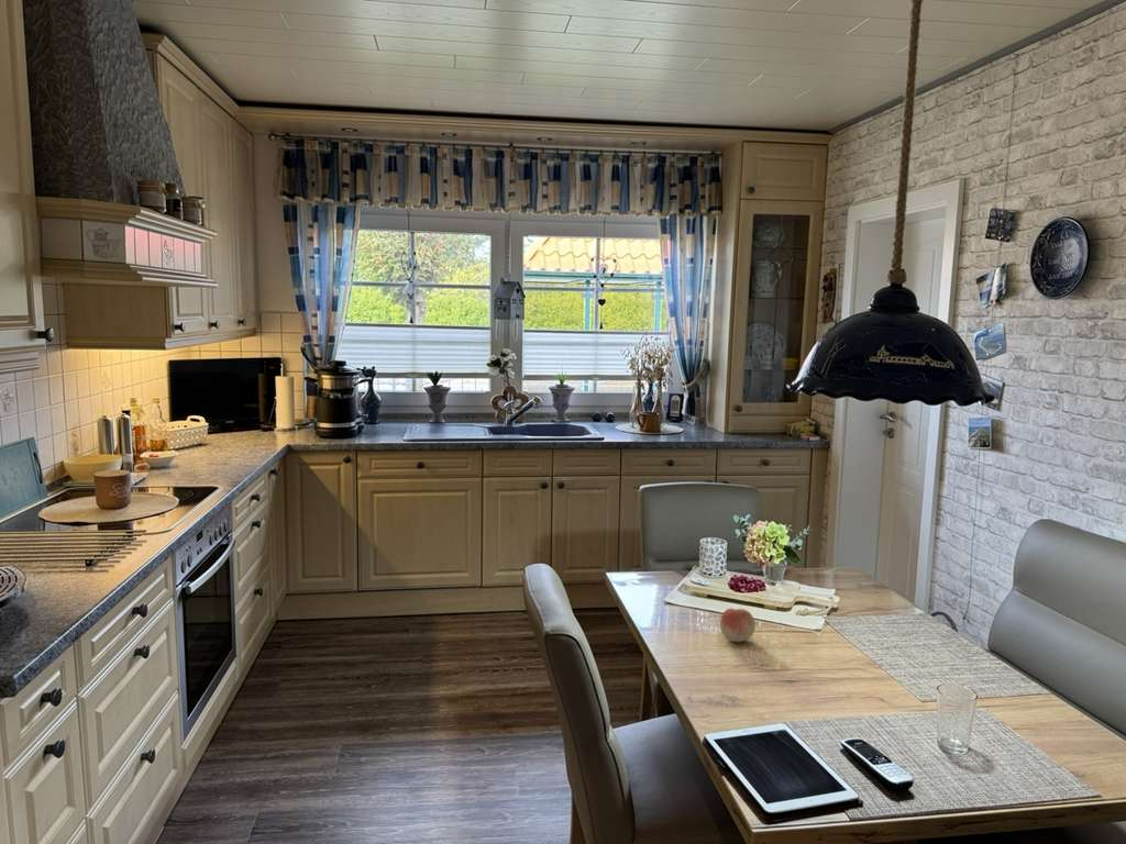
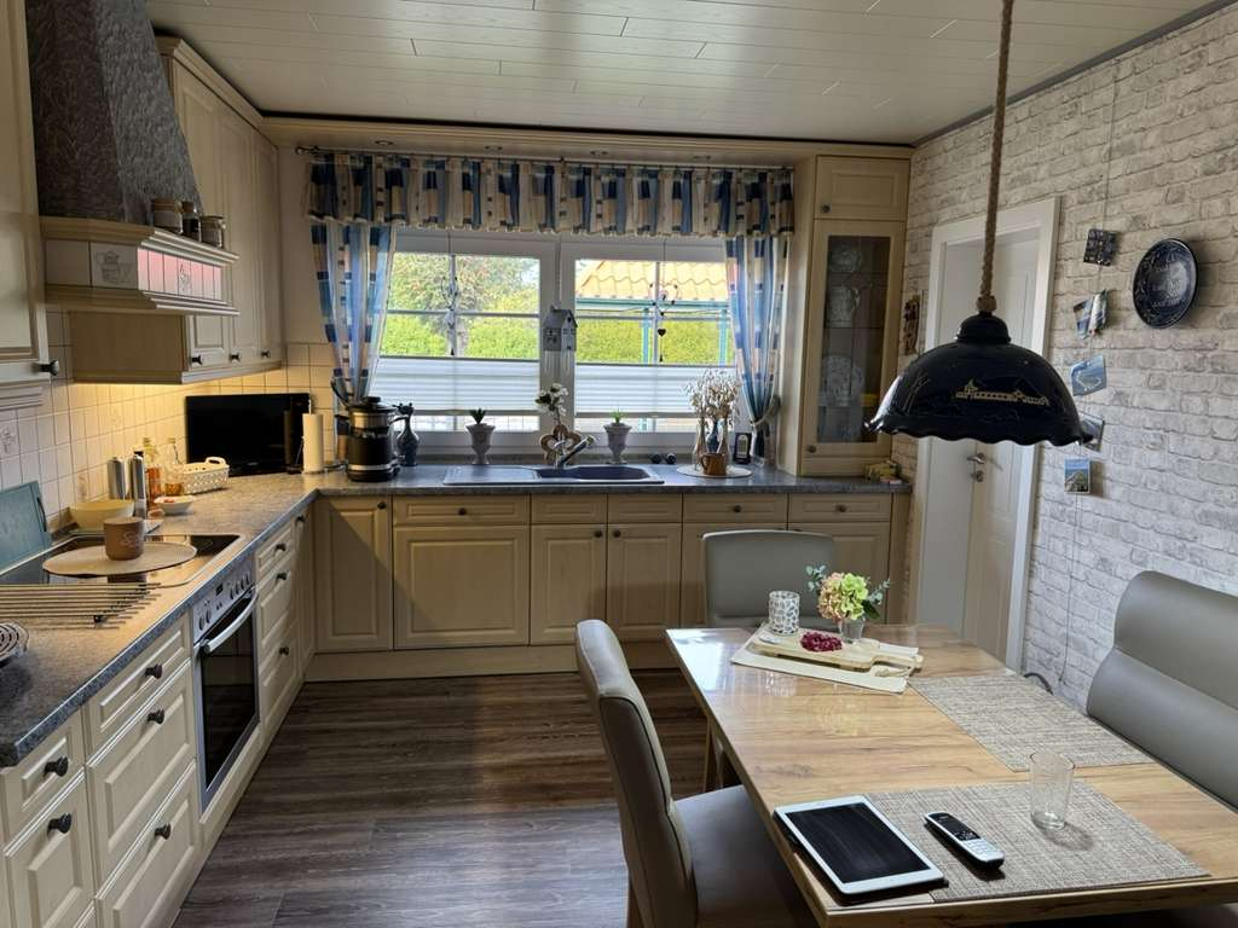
- fruit [719,608,757,643]
